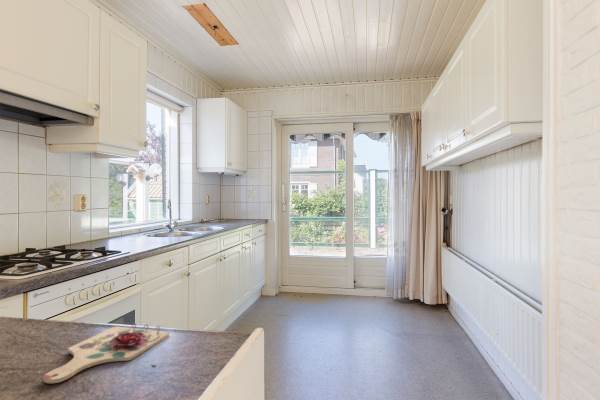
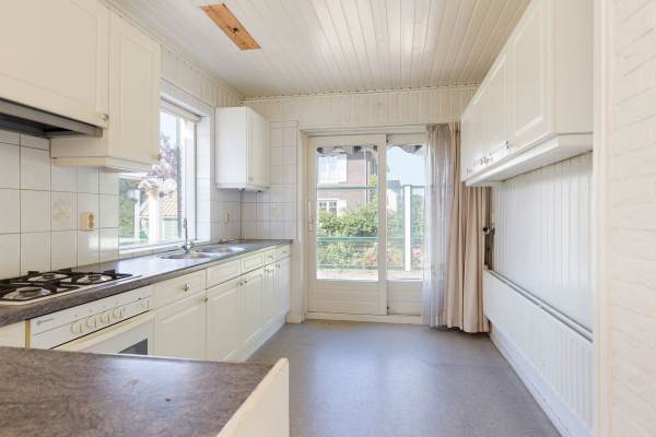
- cutting board [43,322,170,384]
